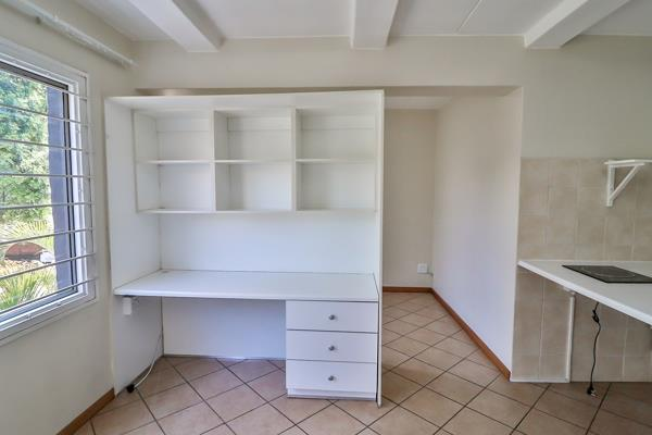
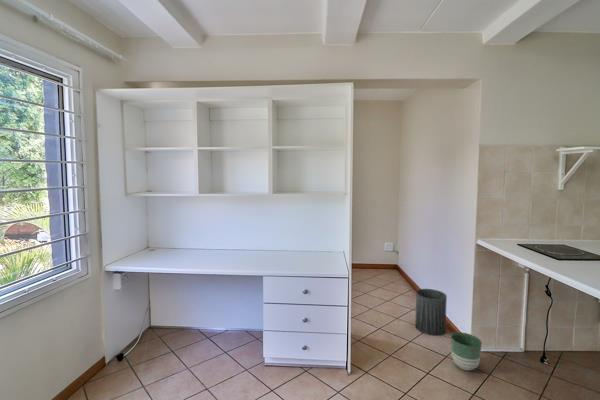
+ planter [450,331,483,371]
+ trash can [414,288,448,336]
